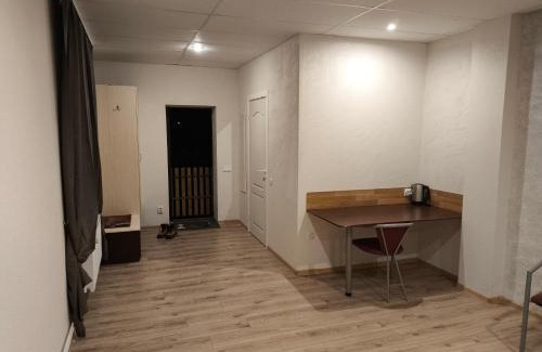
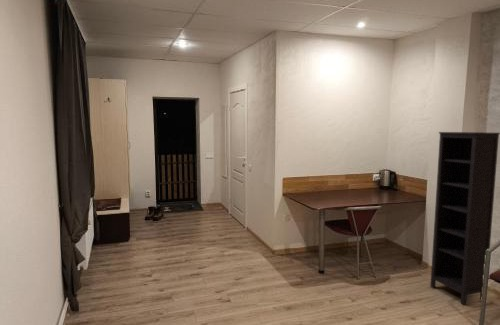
+ bookcase [429,131,500,306]
